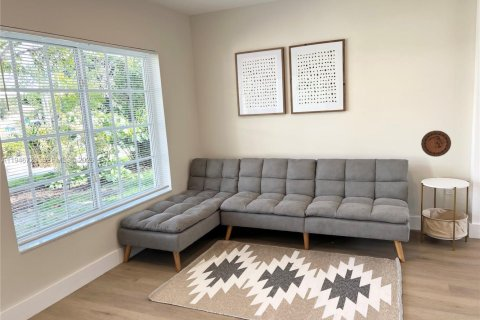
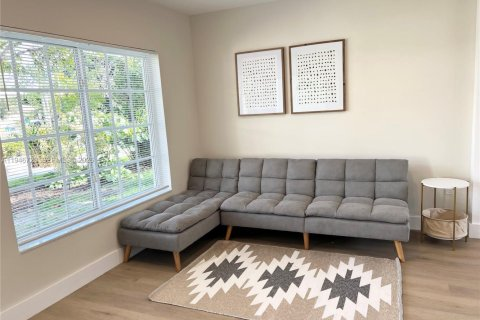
- decorative plate [420,130,452,158]
